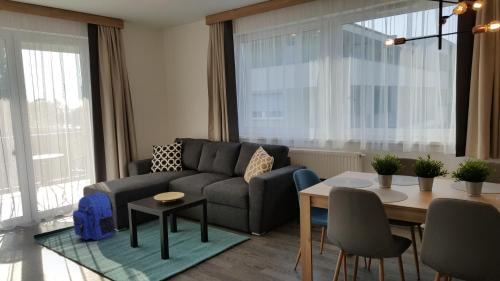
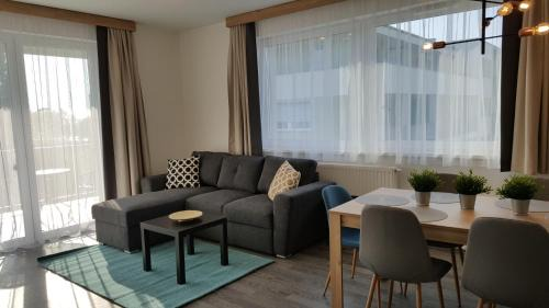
- backpack [72,192,117,241]
